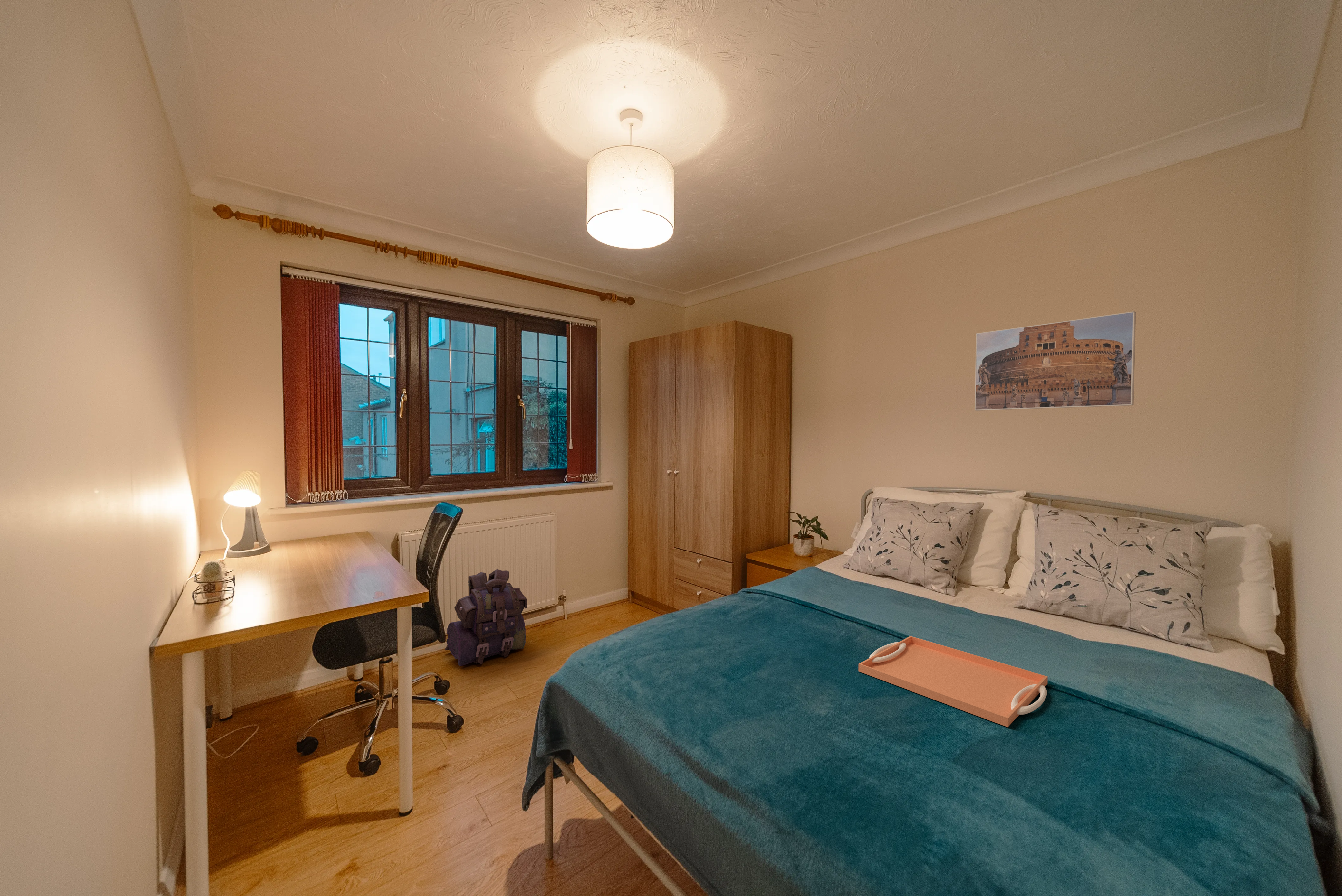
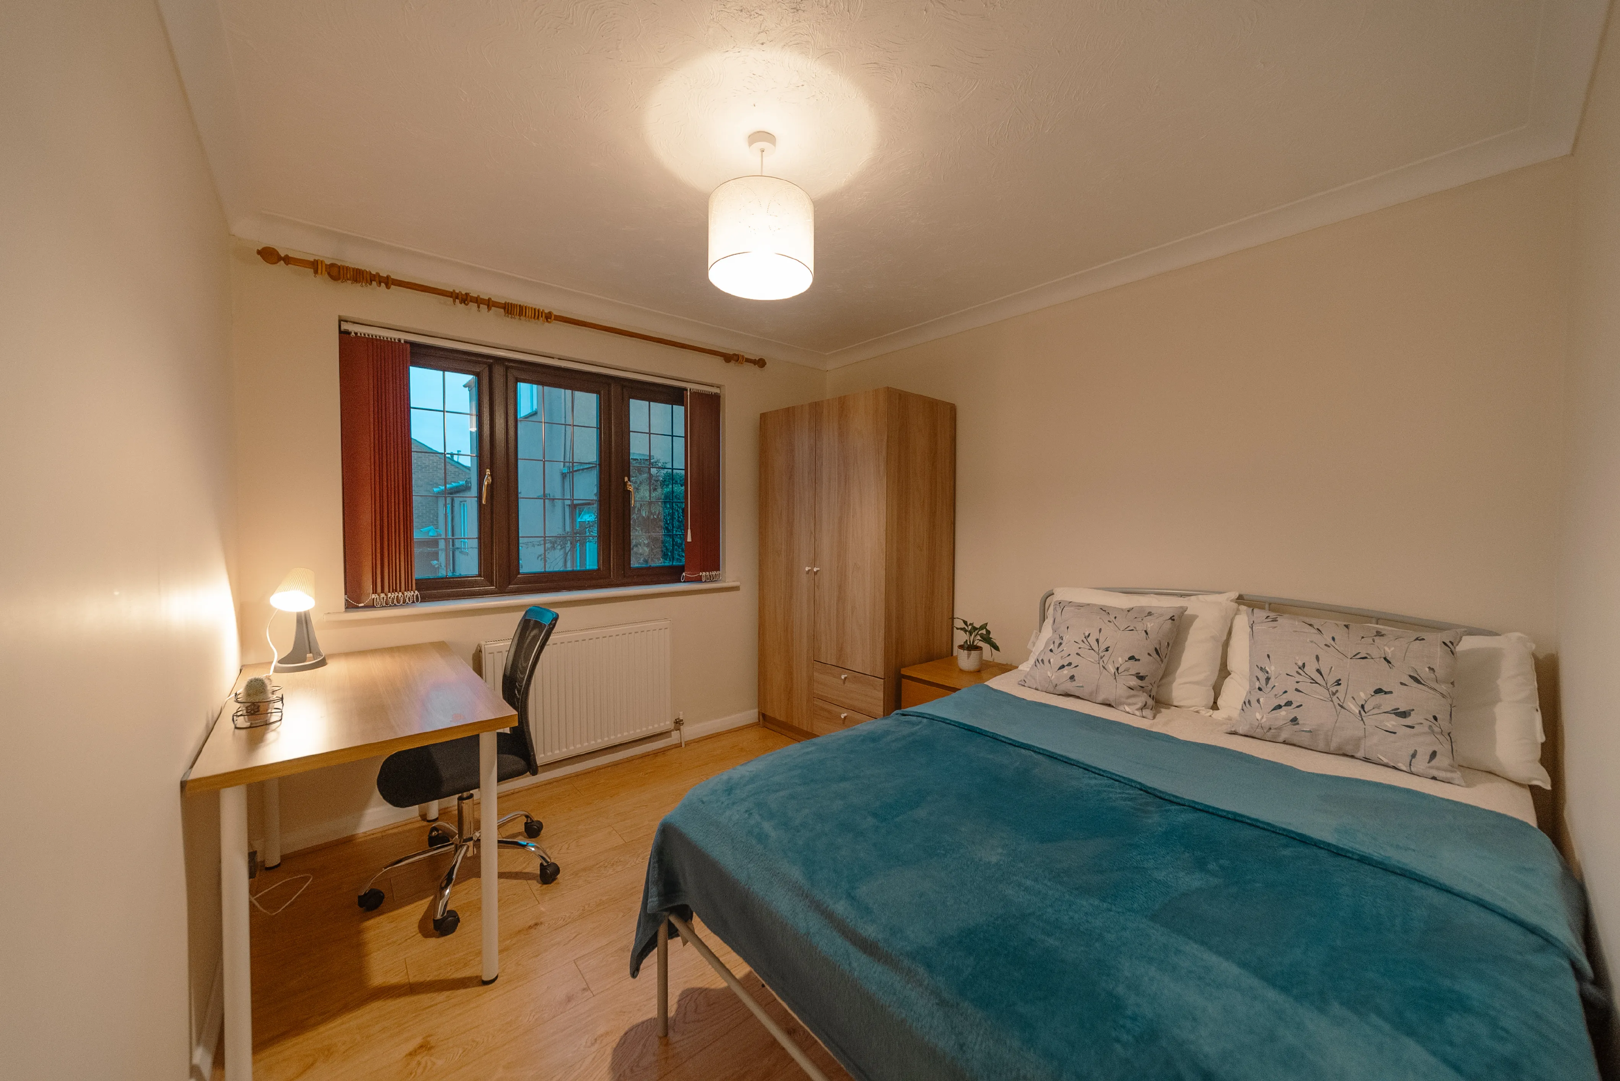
- backpack [444,569,527,666]
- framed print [974,311,1136,411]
- serving tray [858,636,1048,728]
